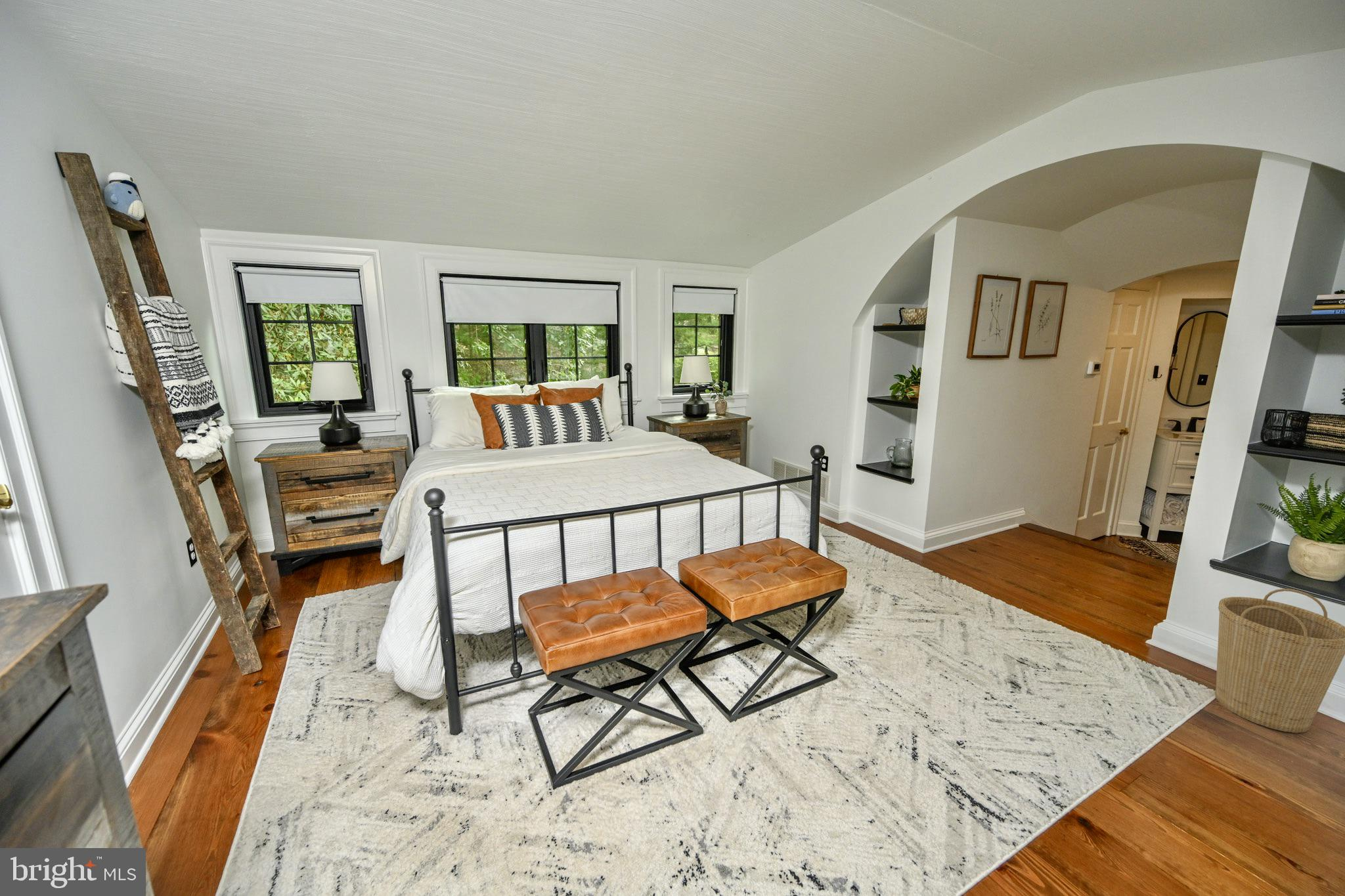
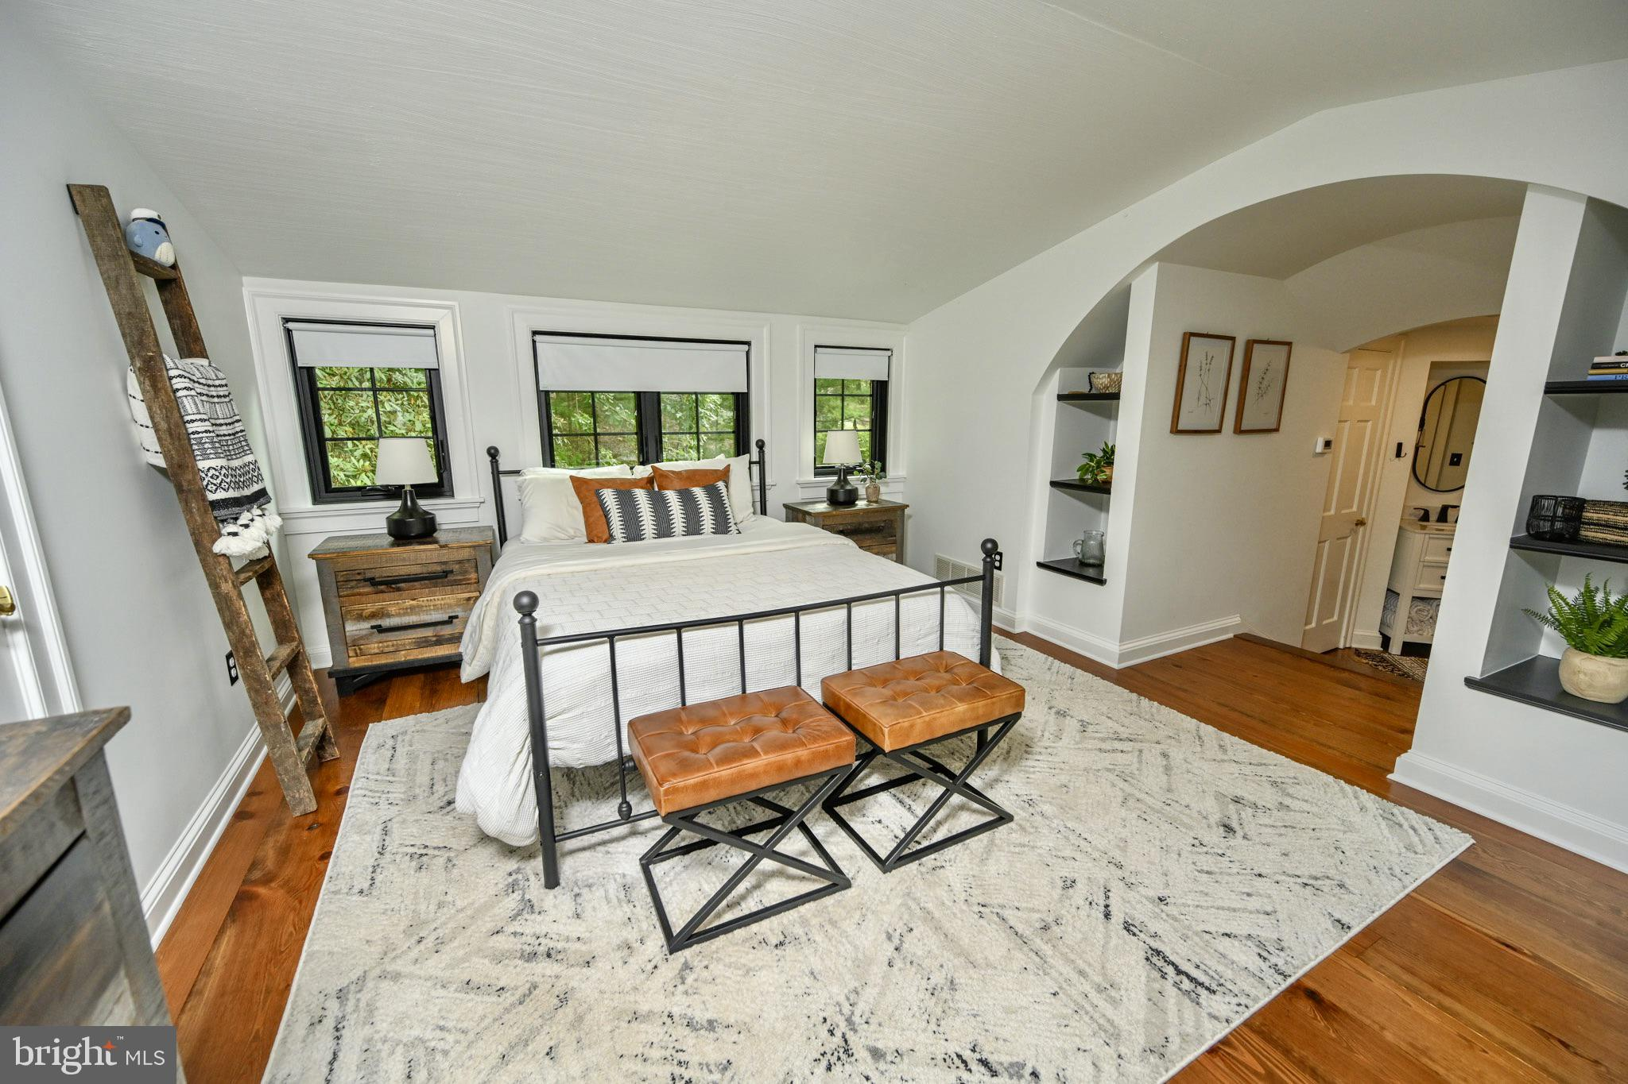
- basket [1215,588,1345,733]
